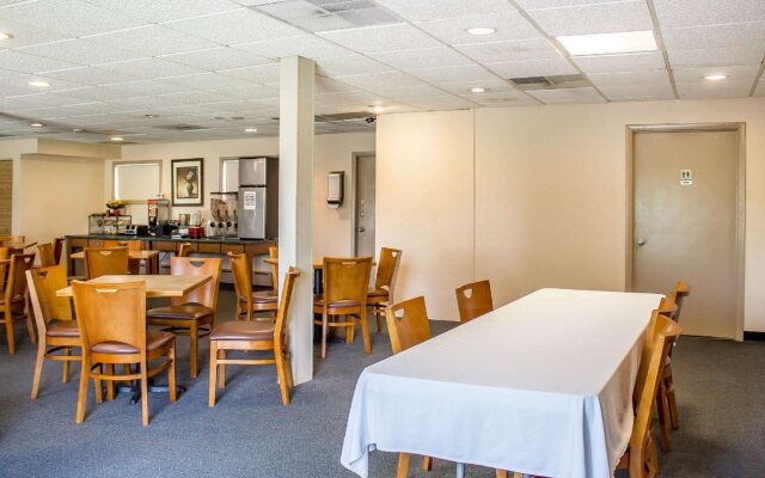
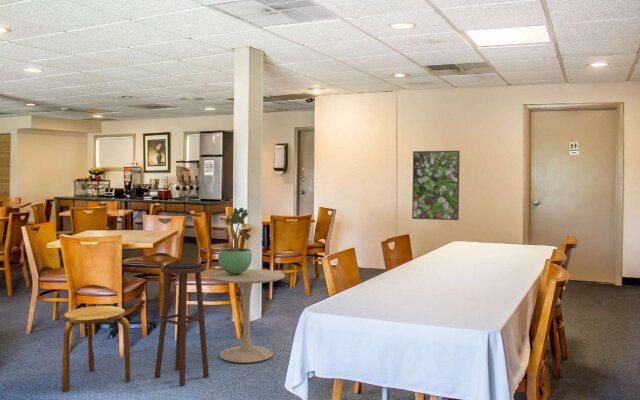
+ potted plant [217,206,253,274]
+ side table [208,268,286,364]
+ stool [154,262,210,386]
+ stool [61,305,131,393]
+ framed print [411,150,461,221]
